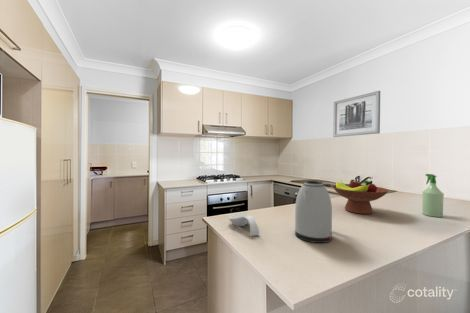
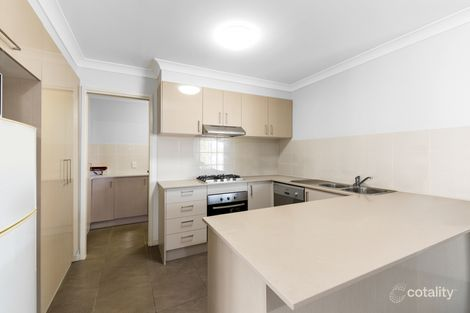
- fruit bowl [331,179,390,215]
- wall art [332,90,381,138]
- spoon rest [228,214,260,237]
- spray bottle [421,173,445,218]
- kettle [294,180,333,244]
